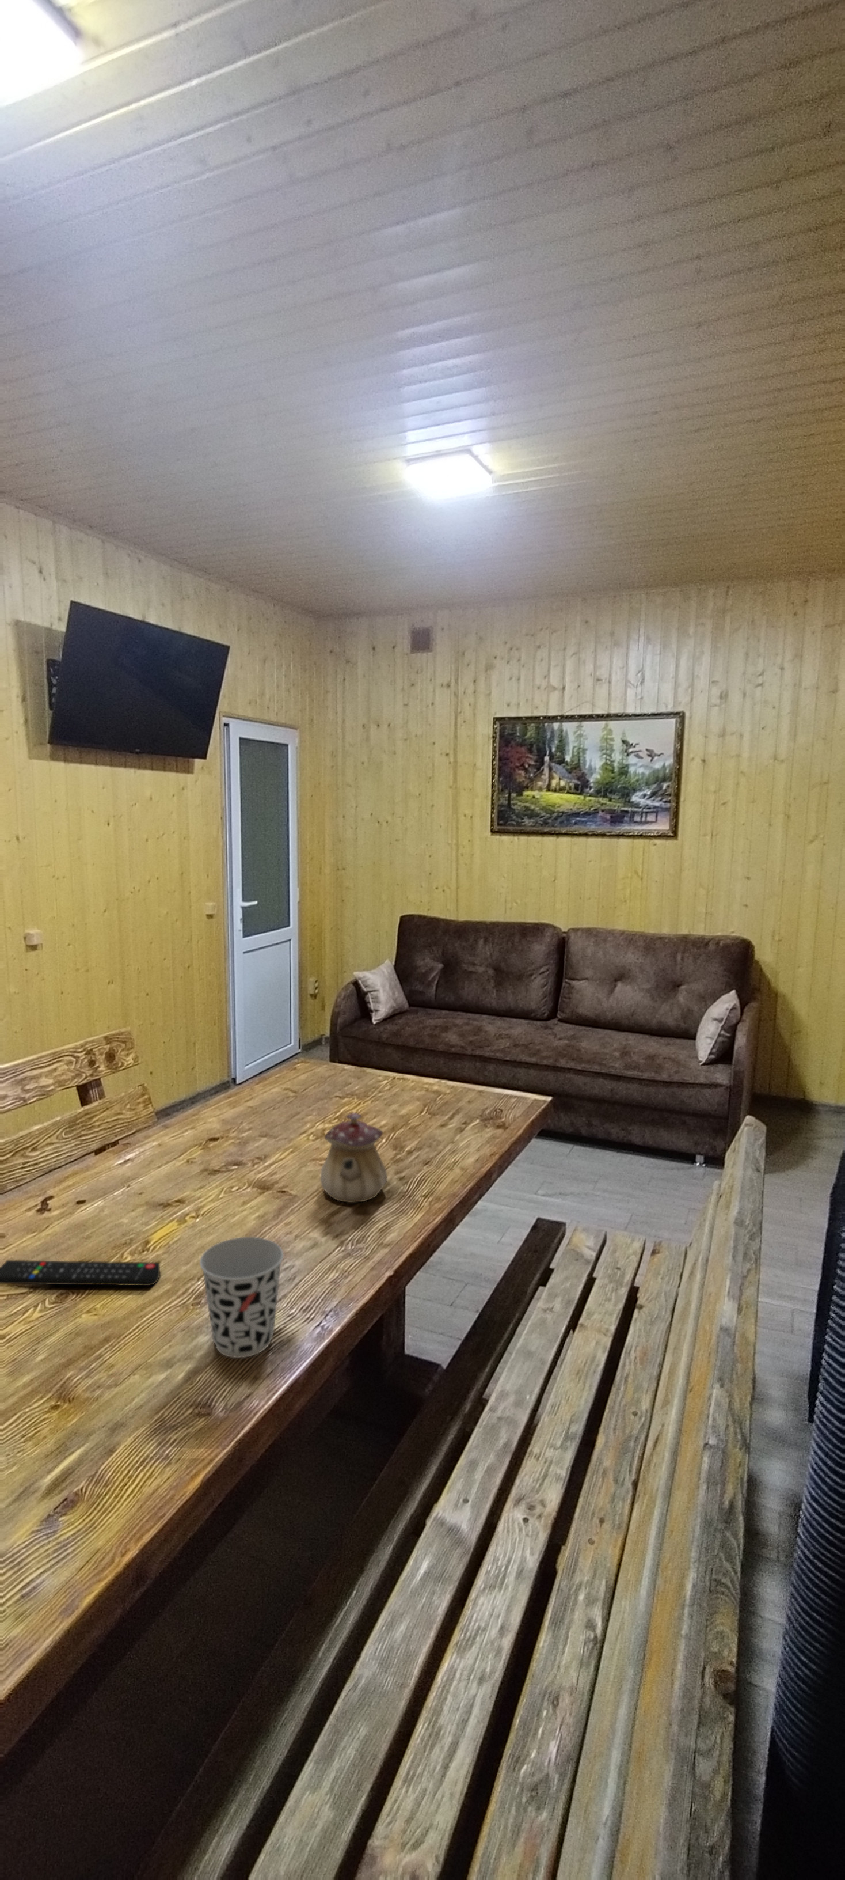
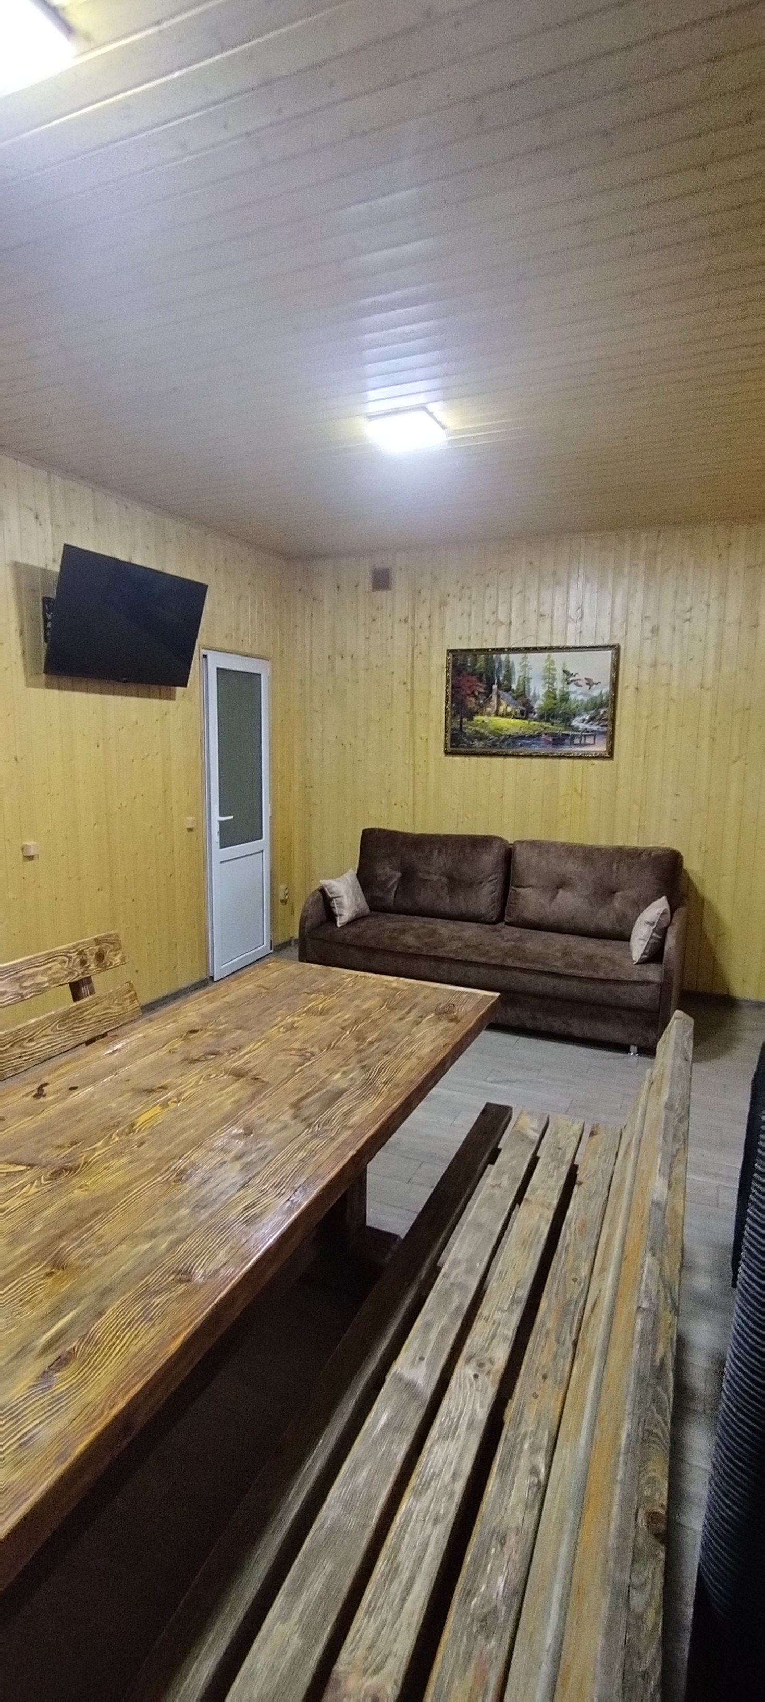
- remote control [0,1260,161,1287]
- teapot [320,1111,388,1204]
- cup [199,1236,284,1358]
